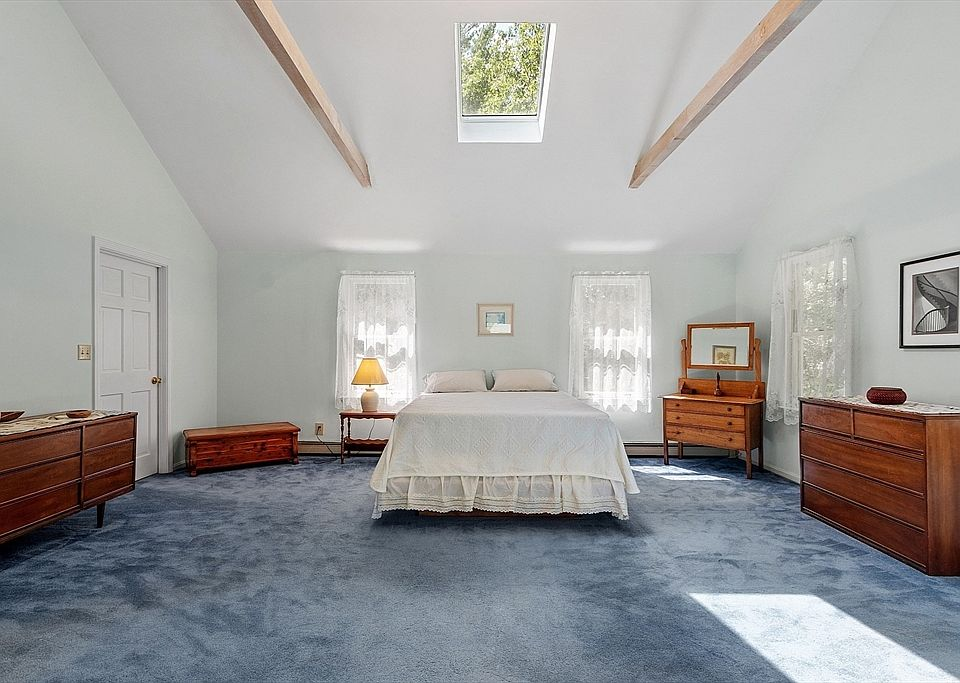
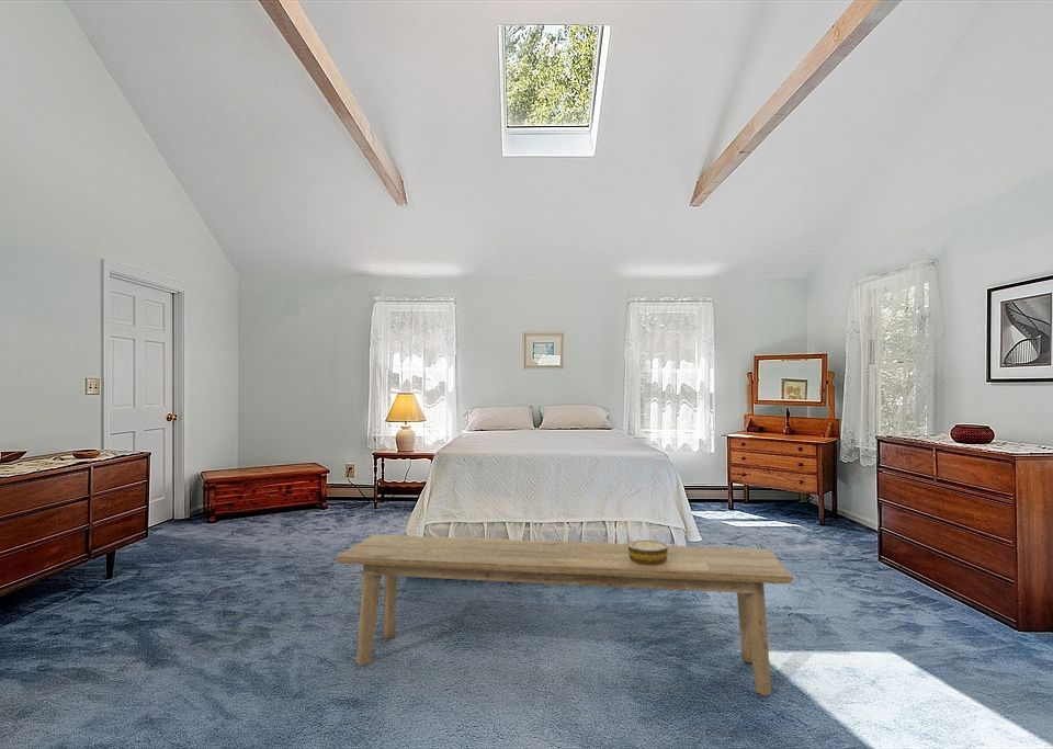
+ decorative box [629,540,668,565]
+ bench [333,533,794,696]
